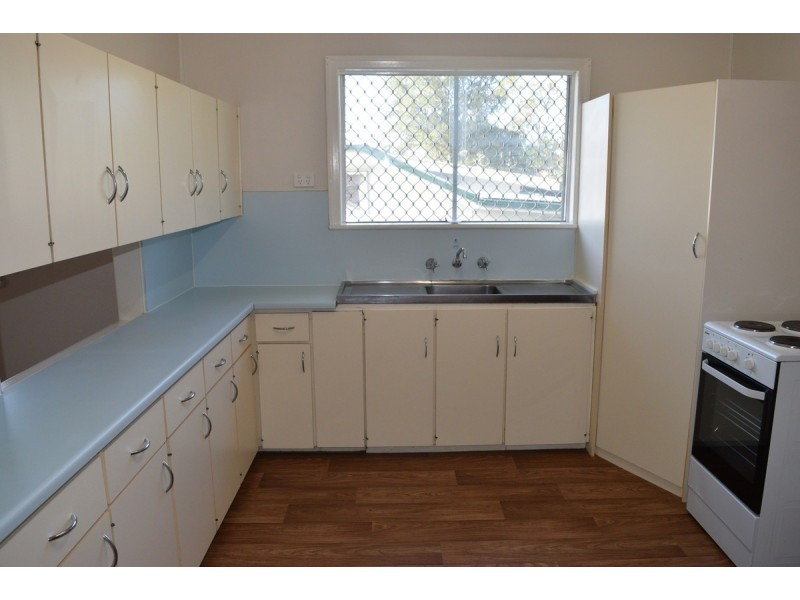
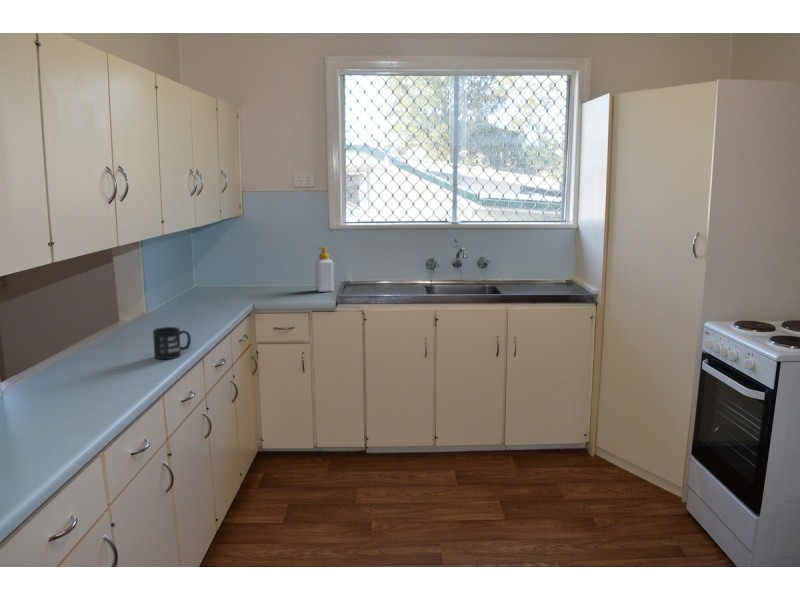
+ mug [152,326,192,360]
+ soap bottle [314,246,335,293]
